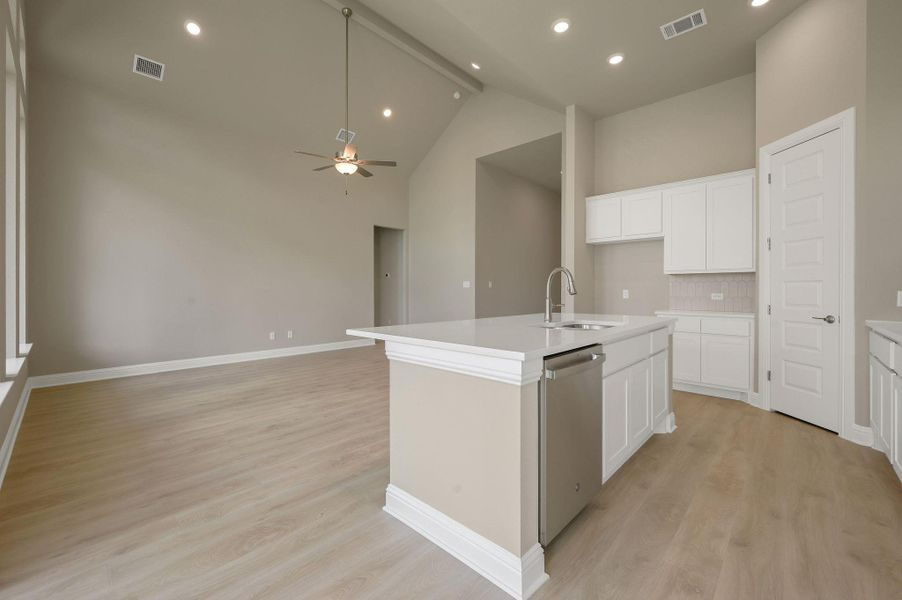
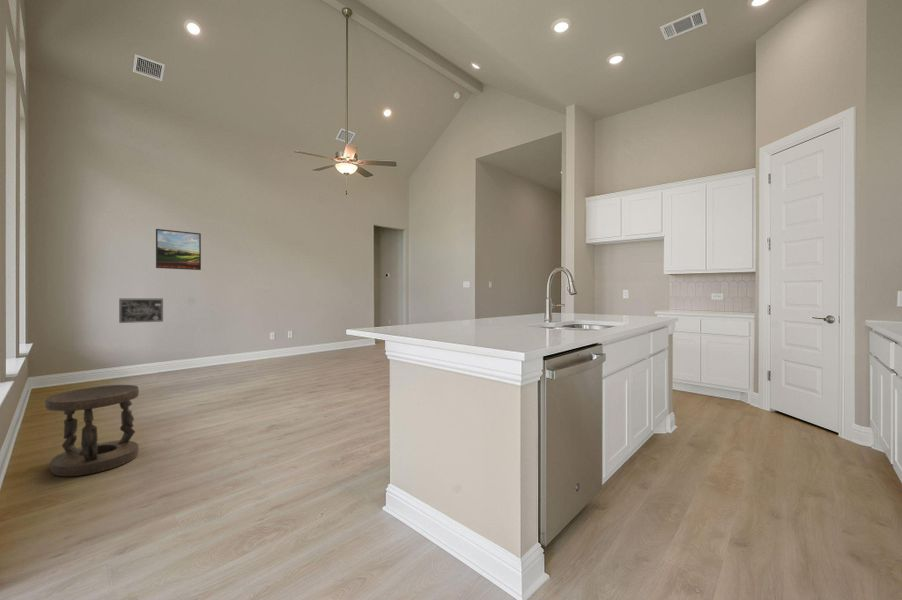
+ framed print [155,228,202,271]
+ wall art [118,298,164,324]
+ stool [44,384,140,477]
